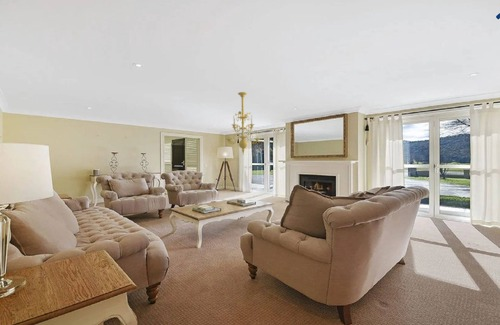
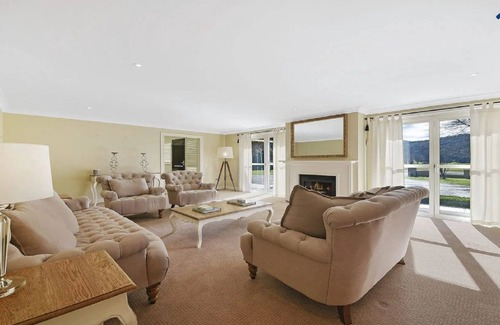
- chandelier [226,91,261,156]
